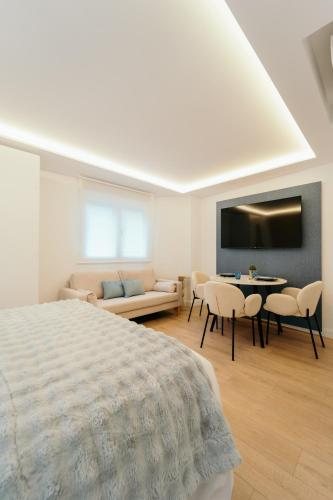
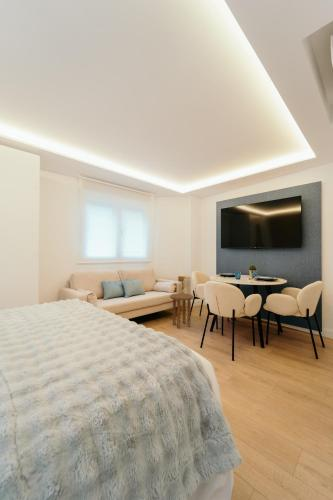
+ side table [169,293,194,329]
